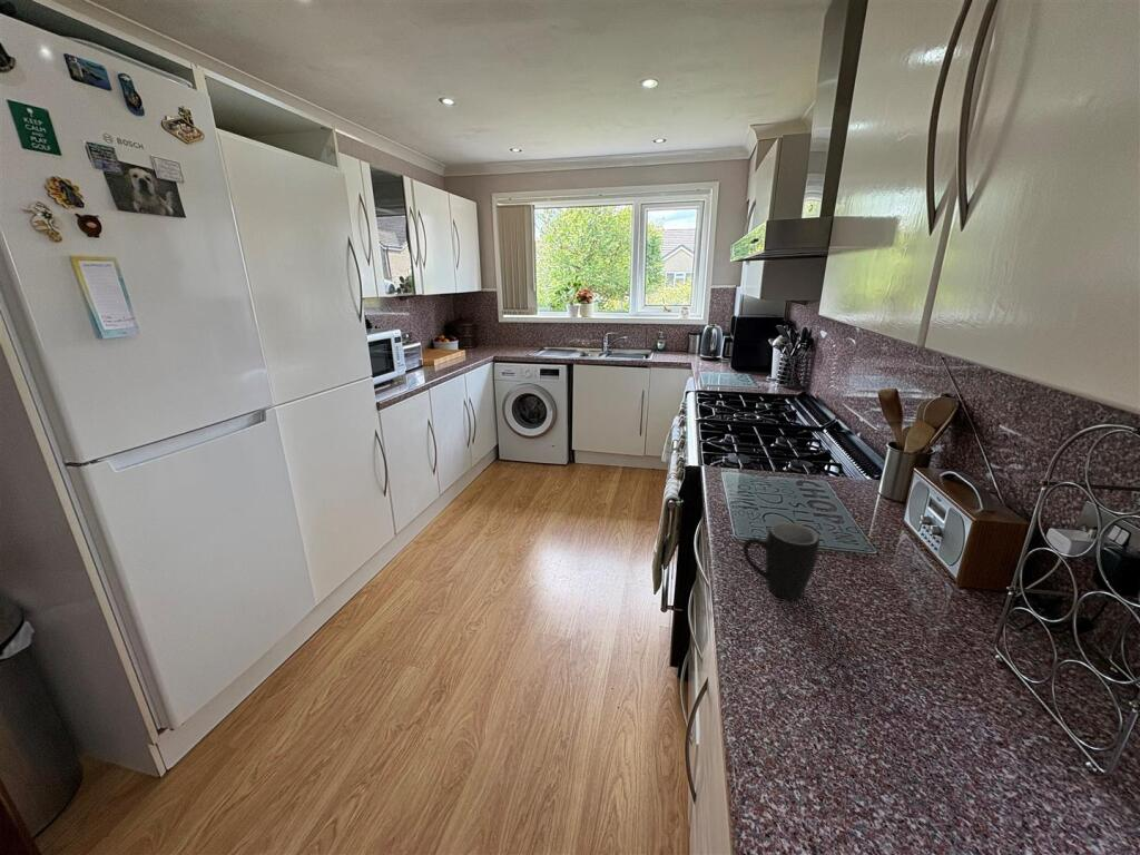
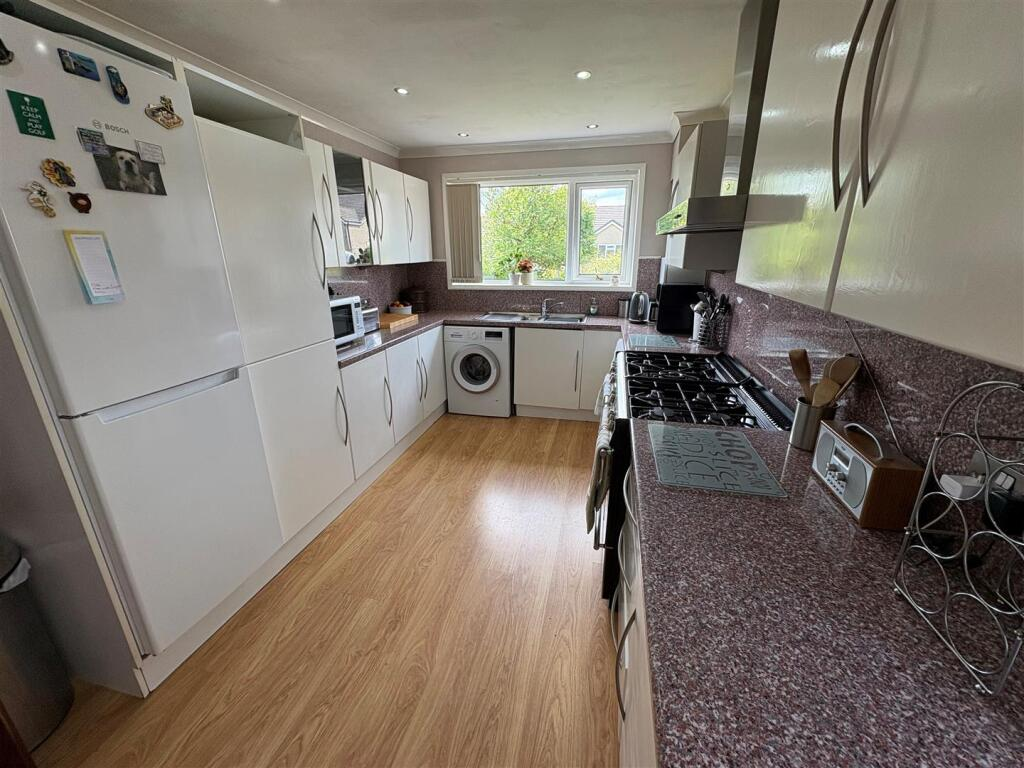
- mug [743,521,820,600]
